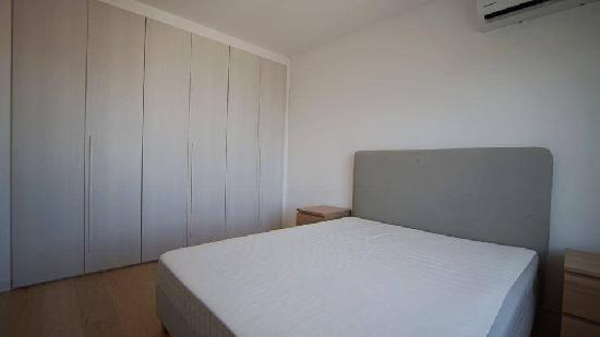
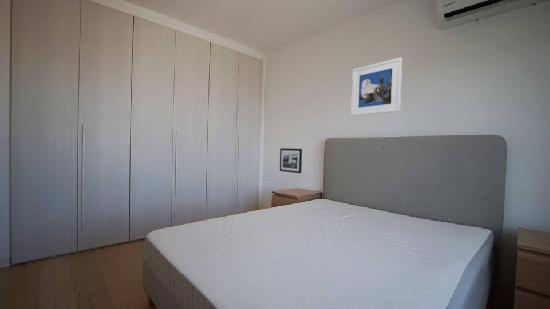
+ picture frame [279,147,303,174]
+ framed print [350,57,403,117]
